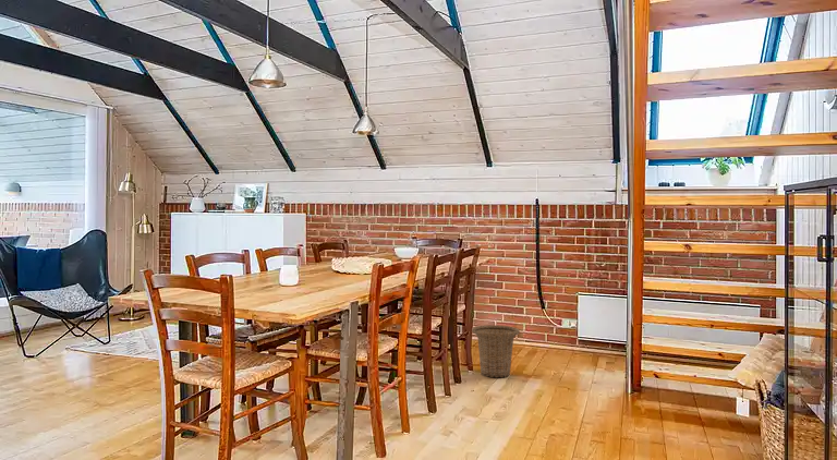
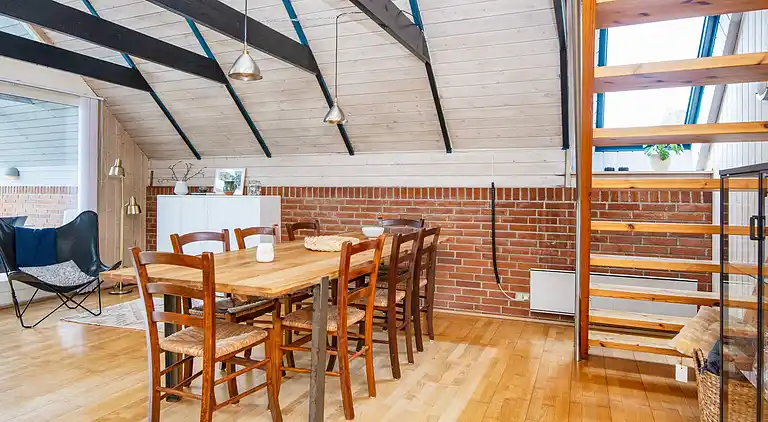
- basket [471,324,521,378]
